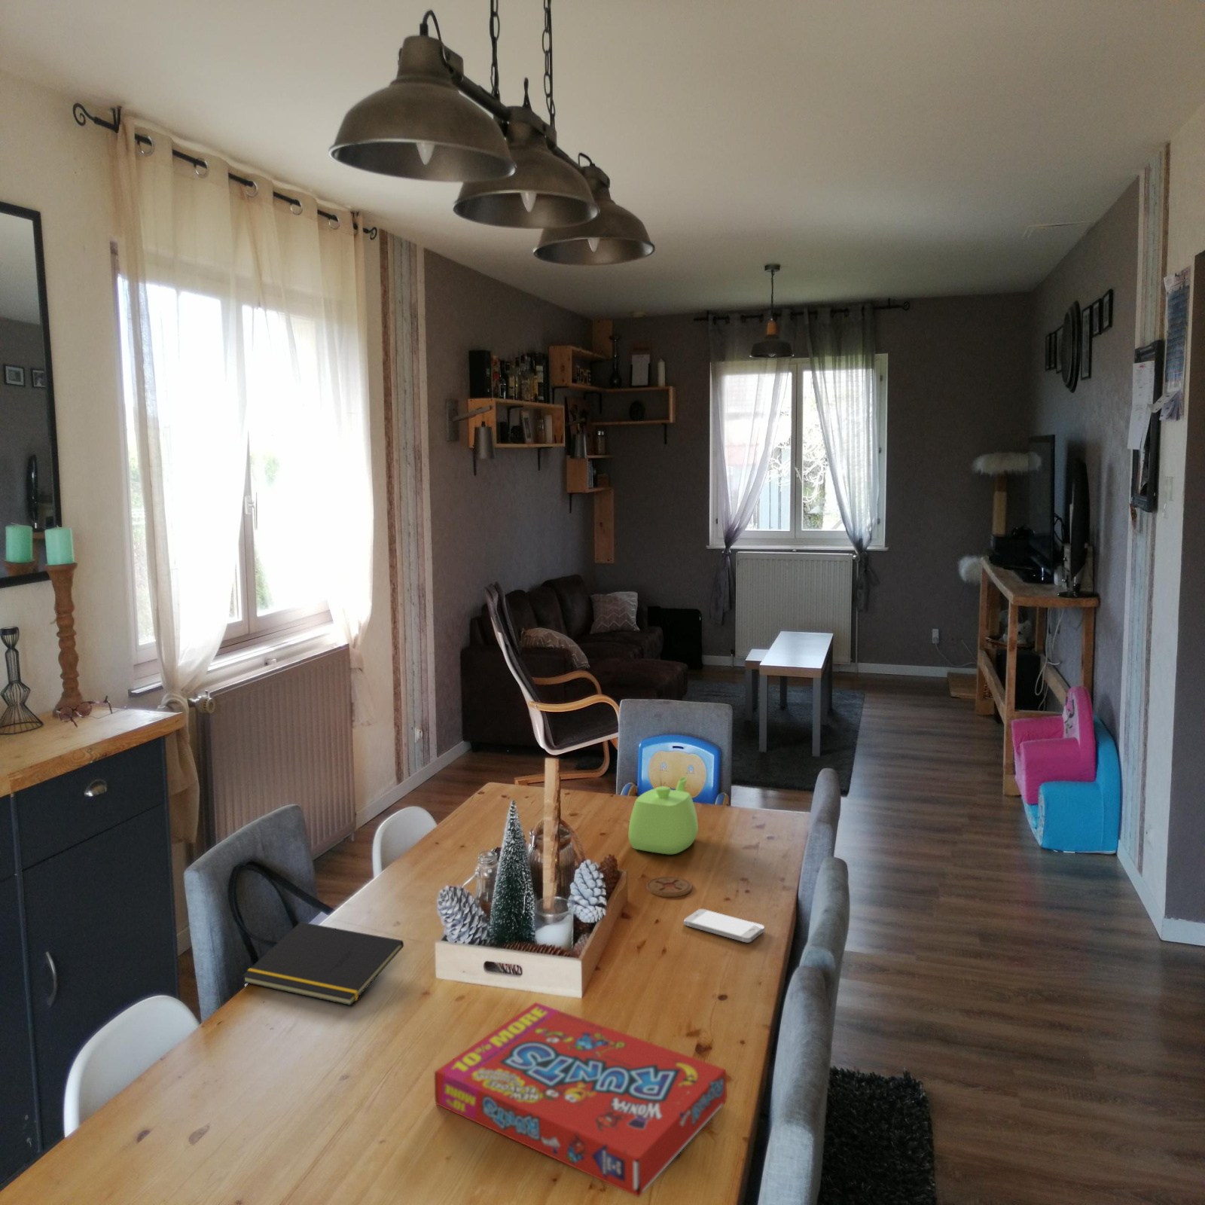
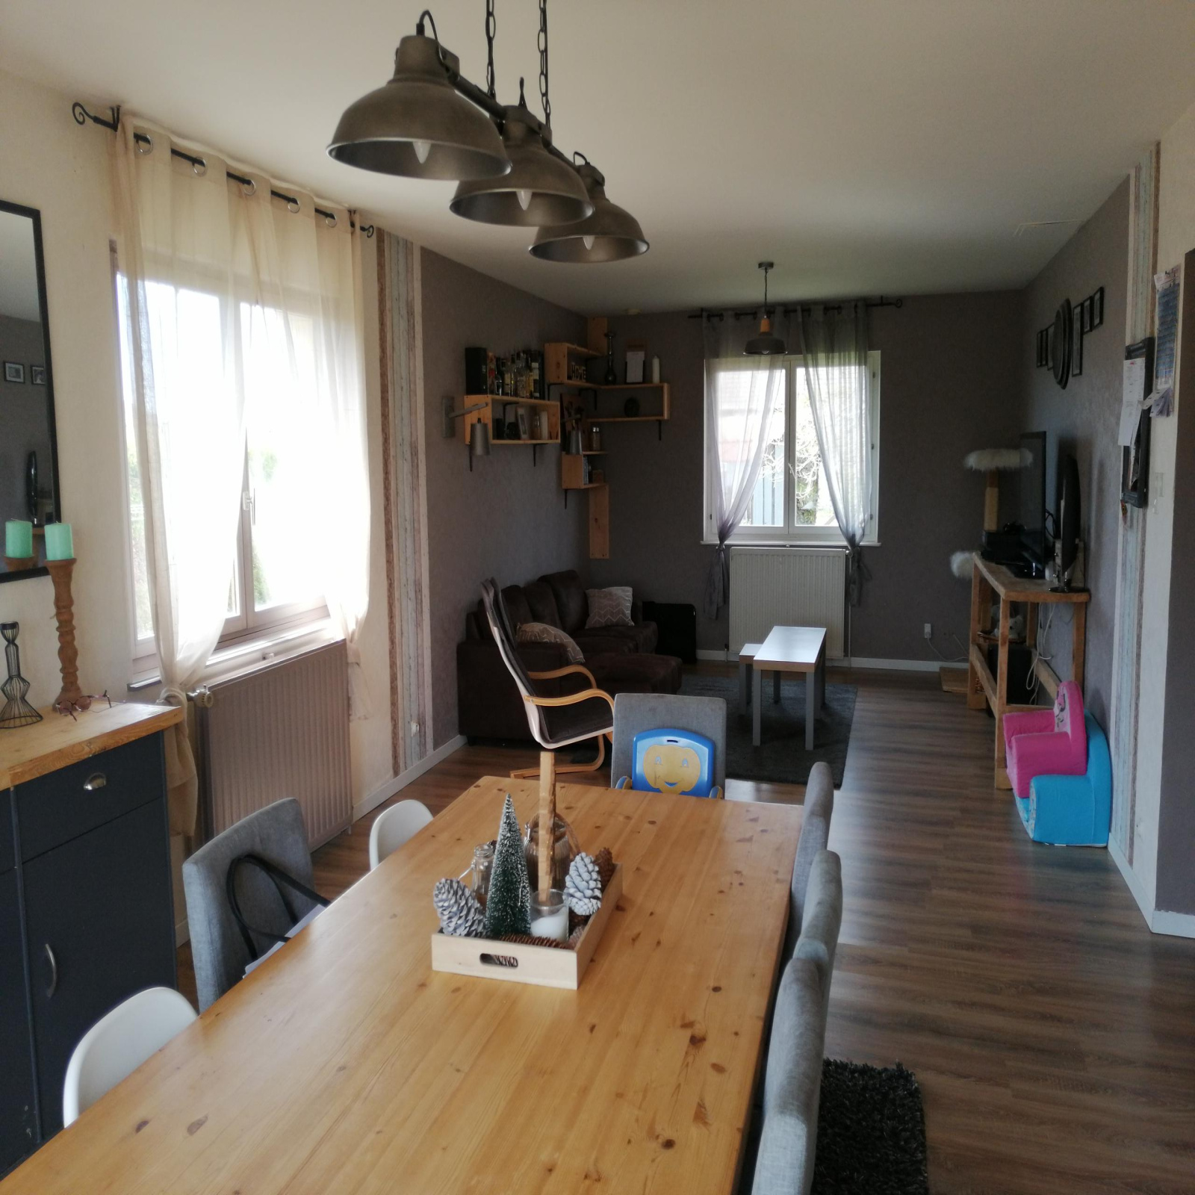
- notepad [241,921,405,1006]
- teapot [628,777,699,855]
- snack box [434,1002,727,1198]
- smartphone [683,908,765,943]
- coaster [646,876,693,898]
